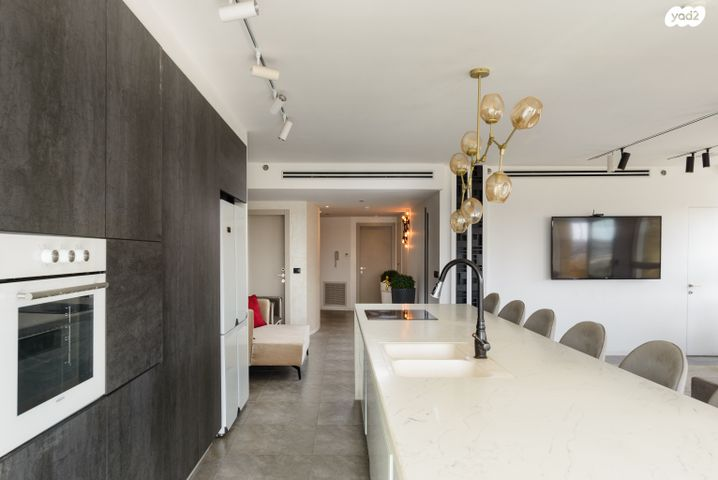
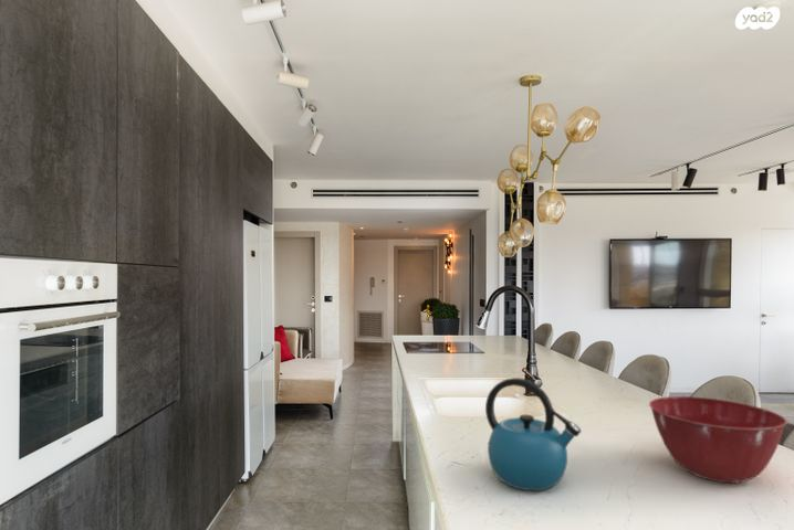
+ kettle [484,377,583,491]
+ mixing bowl [648,395,788,484]
